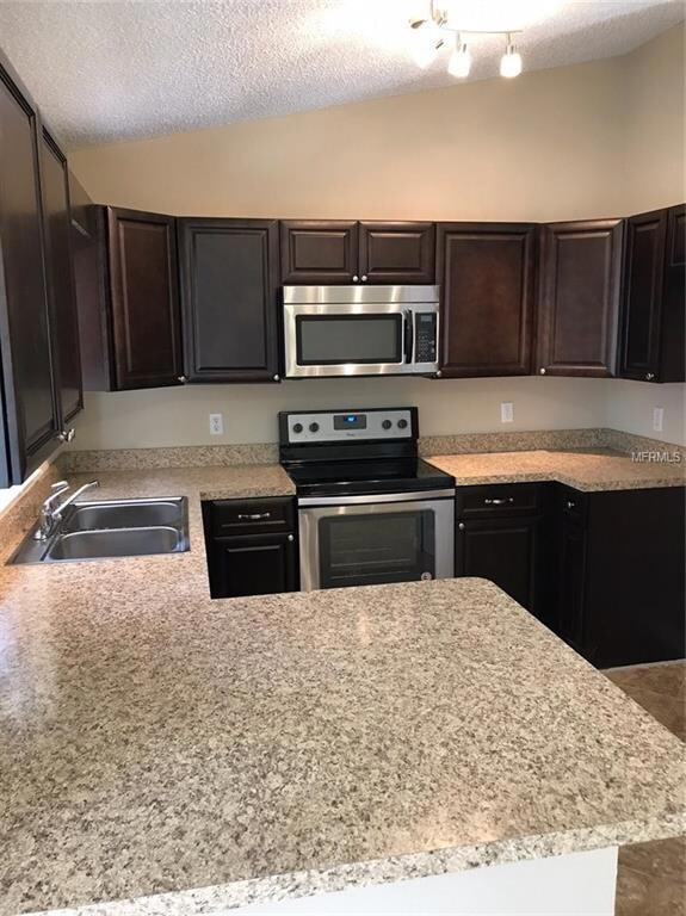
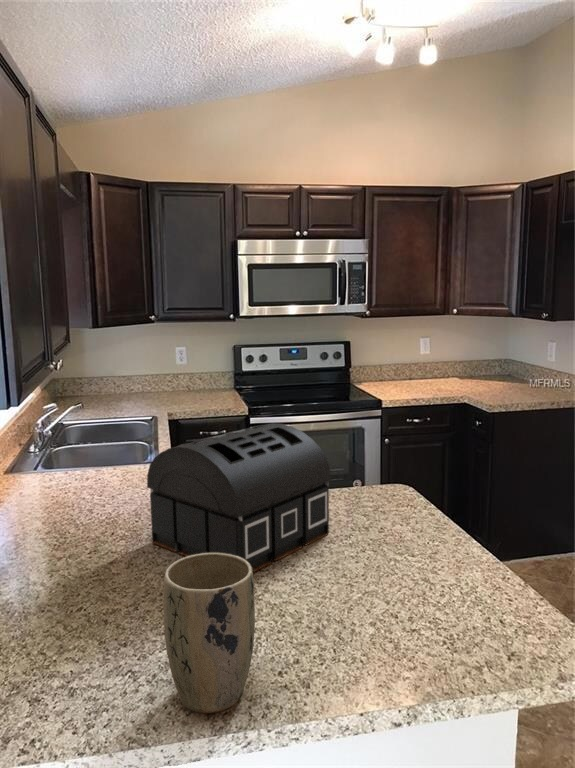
+ treasure chest [146,422,332,573]
+ plant pot [162,553,256,714]
